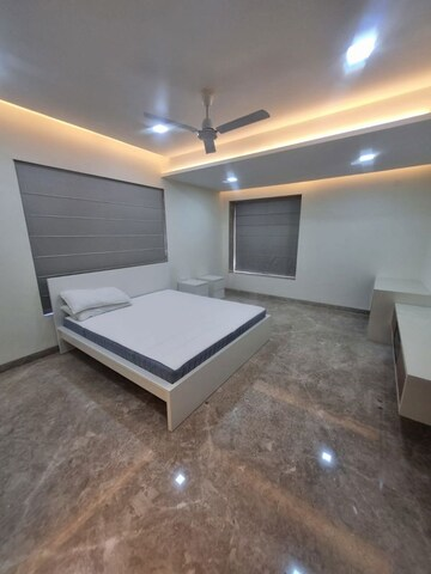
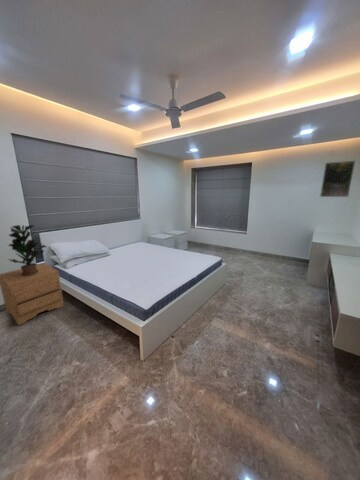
+ nightstand [0,262,65,326]
+ potted plant [7,224,48,276]
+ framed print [319,160,356,198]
